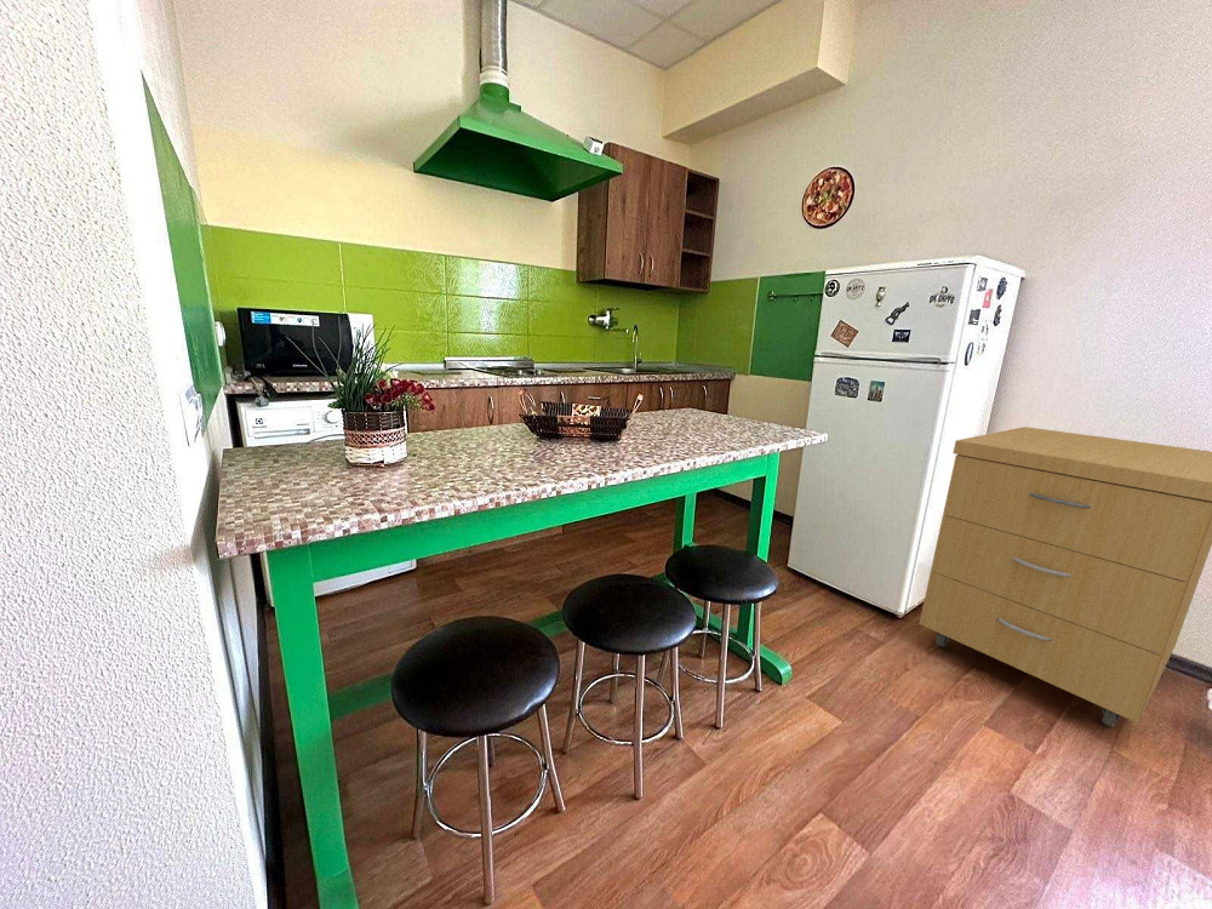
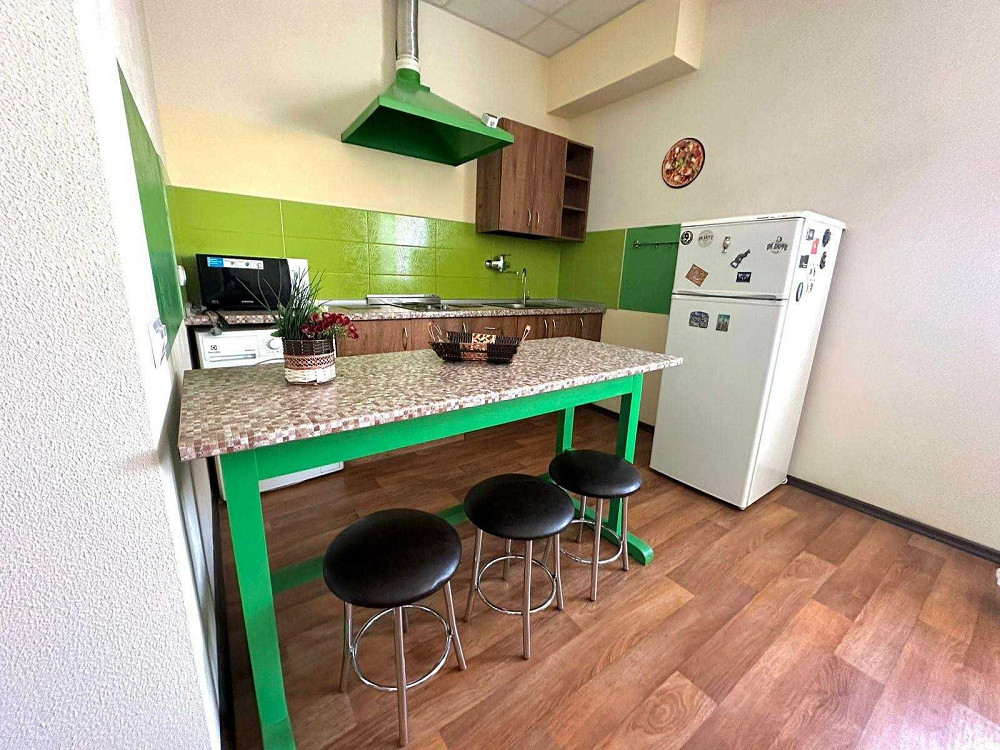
- storage cabinet [919,425,1212,728]
